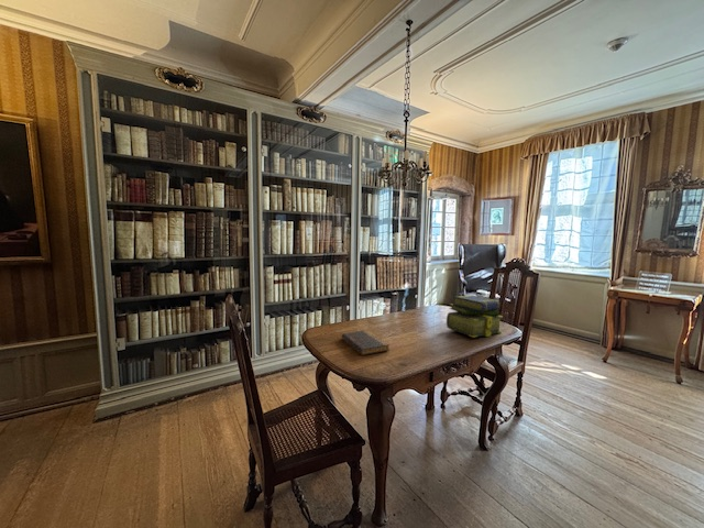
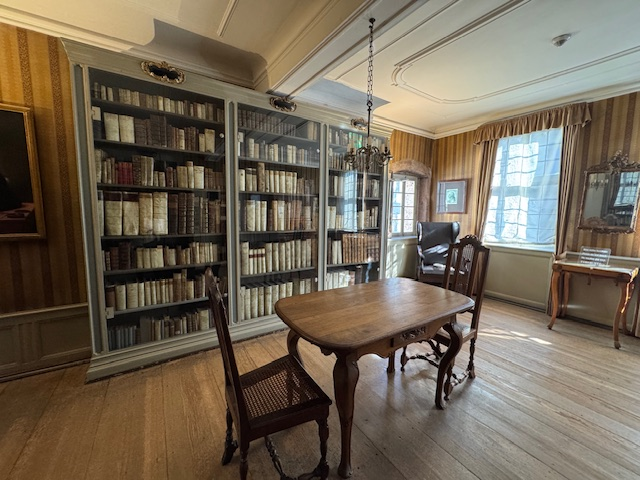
- stack of books [446,295,504,339]
- book [341,329,391,356]
